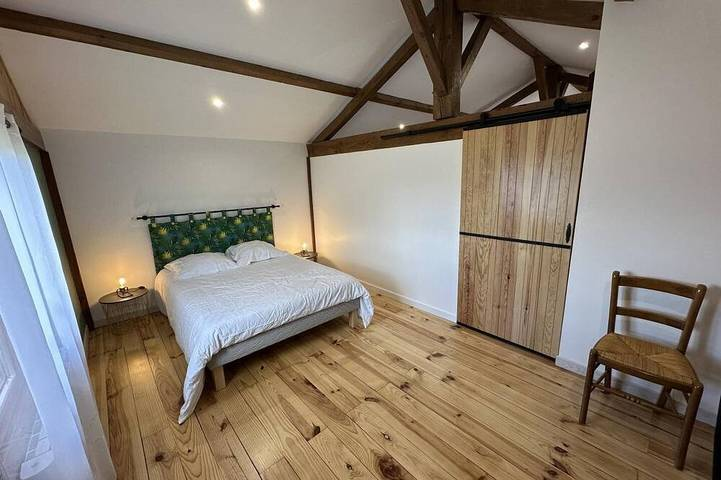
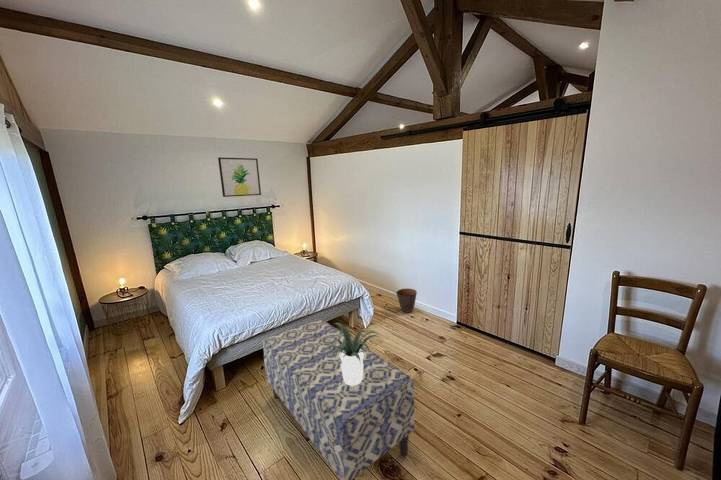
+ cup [395,287,418,313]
+ bench [262,318,415,480]
+ wall art [217,156,262,198]
+ potted plant [320,322,383,386]
